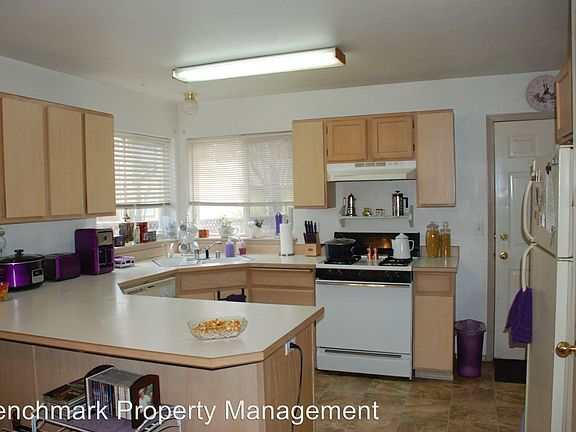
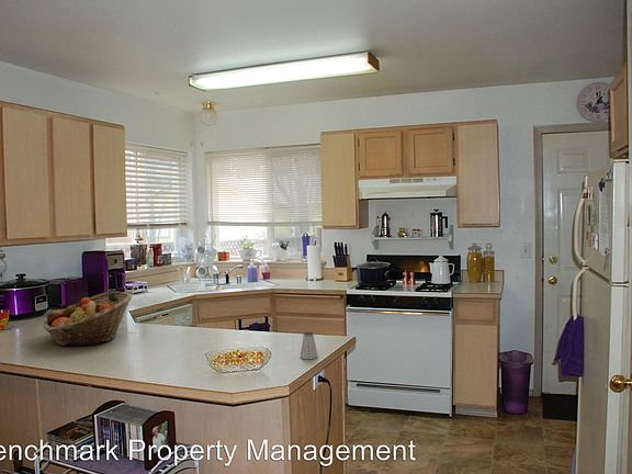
+ saltshaker [298,330,319,360]
+ fruit basket [42,291,134,347]
